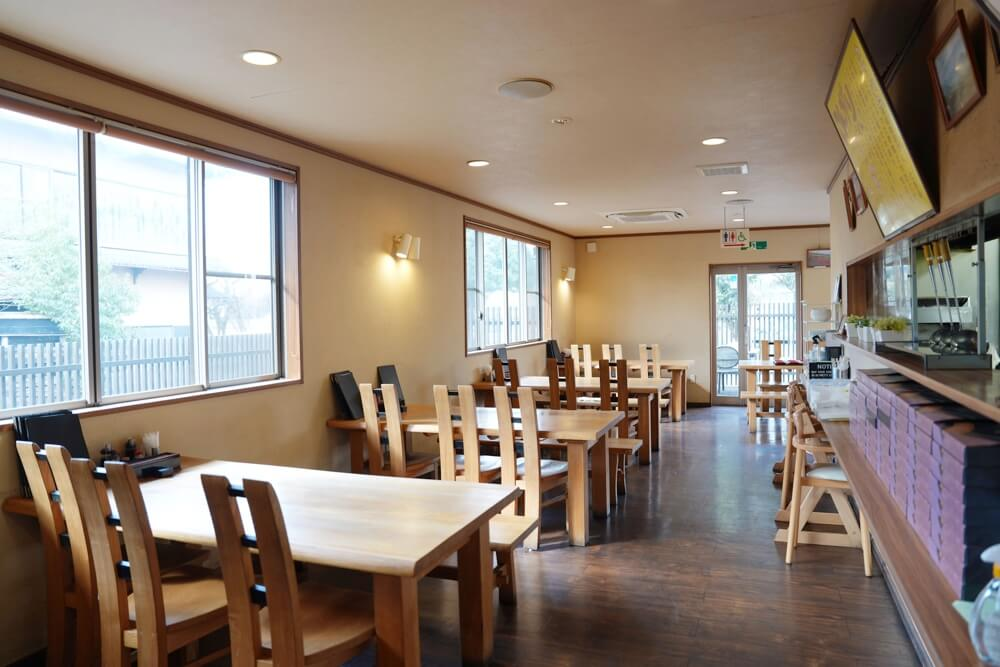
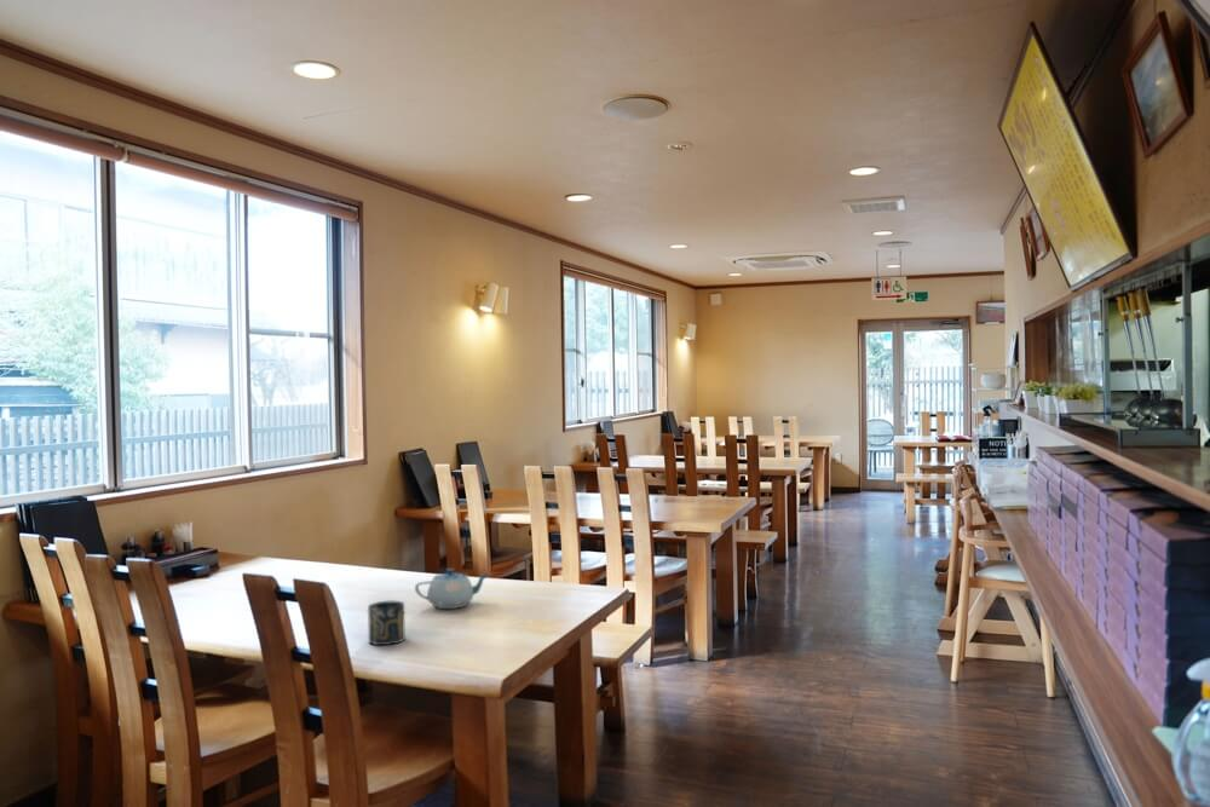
+ cup [367,600,407,646]
+ chinaware [414,567,490,610]
